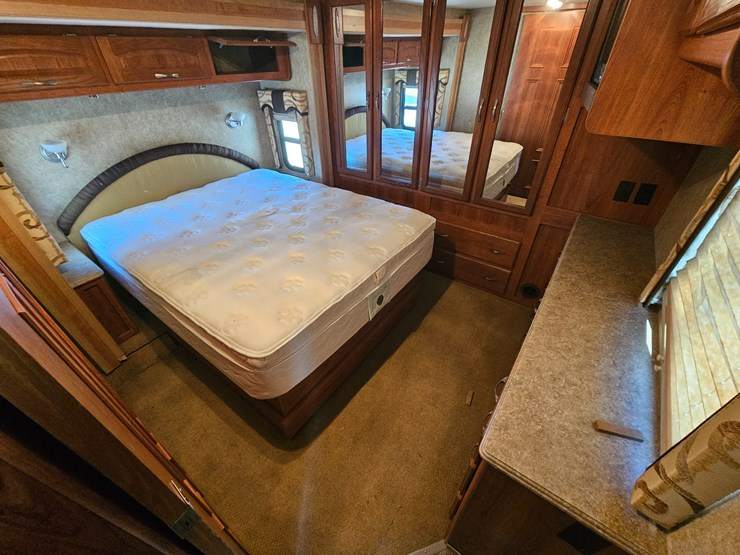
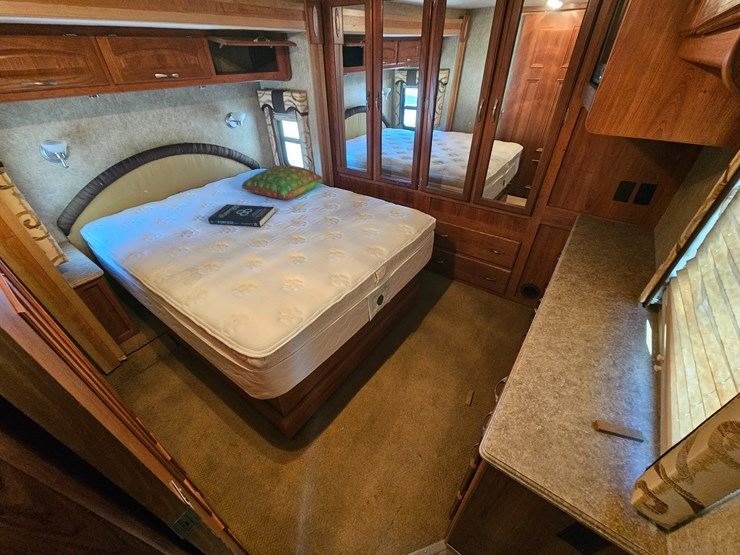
+ book [207,203,276,228]
+ pillow [241,164,323,201]
